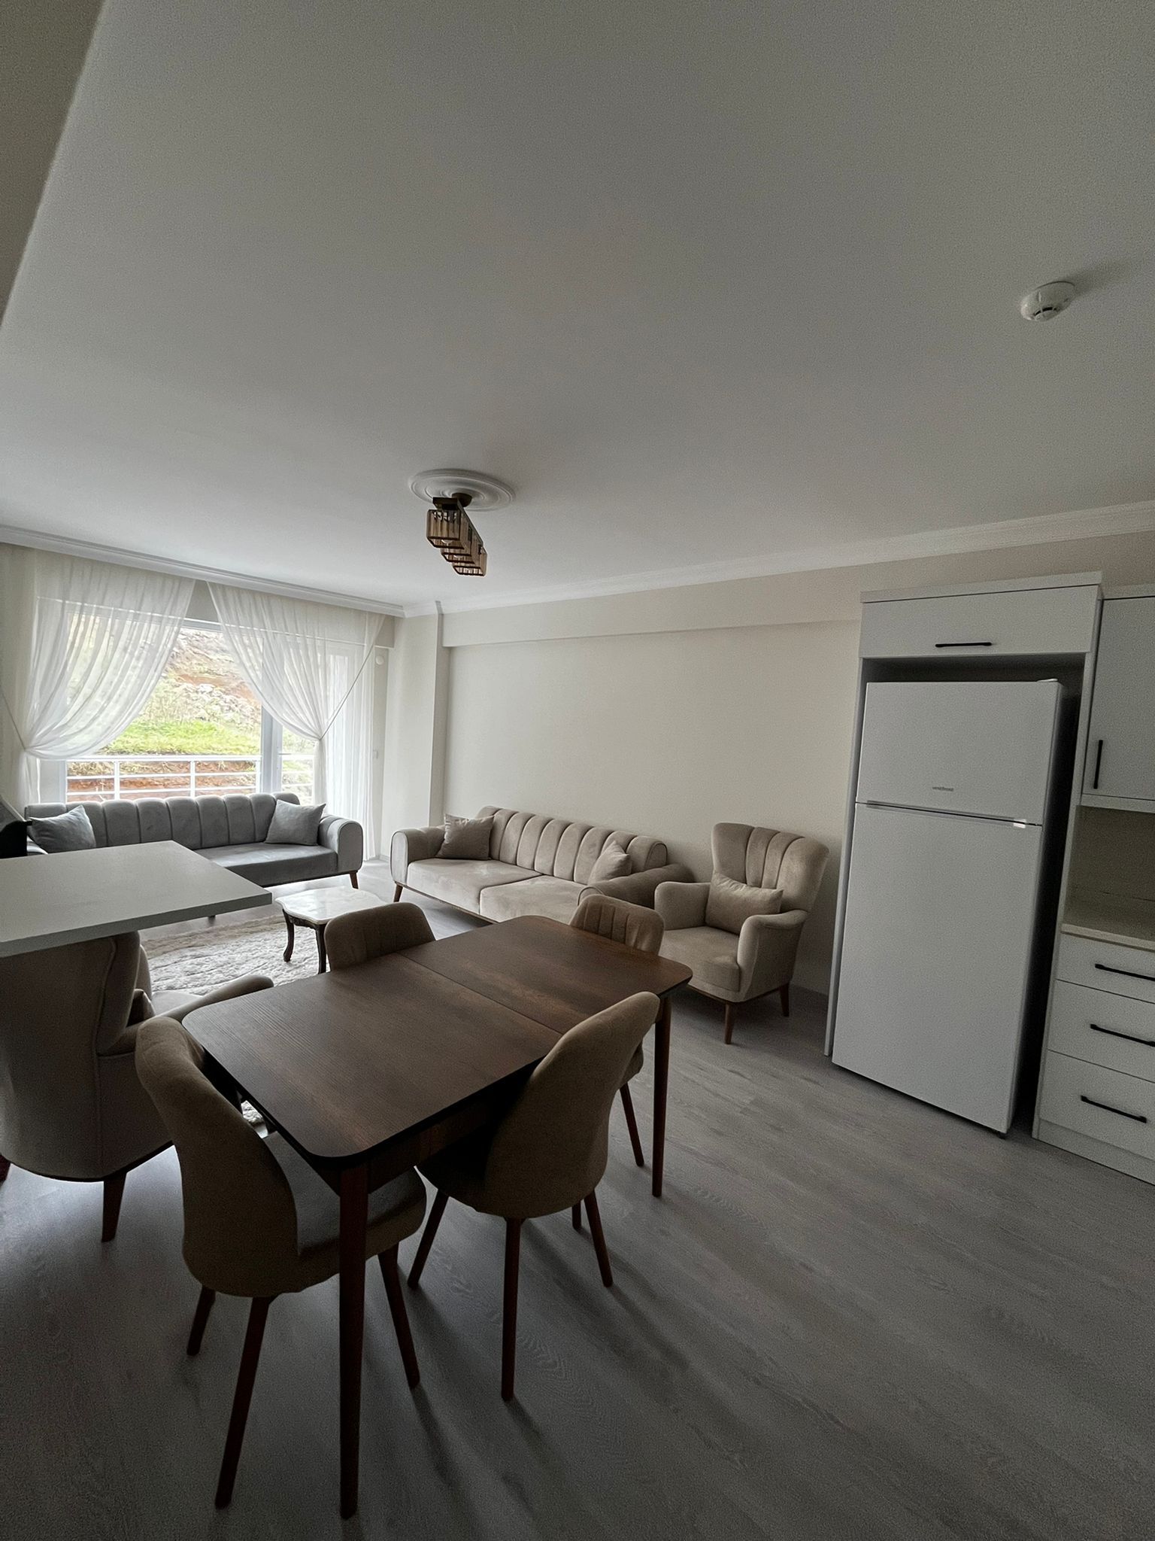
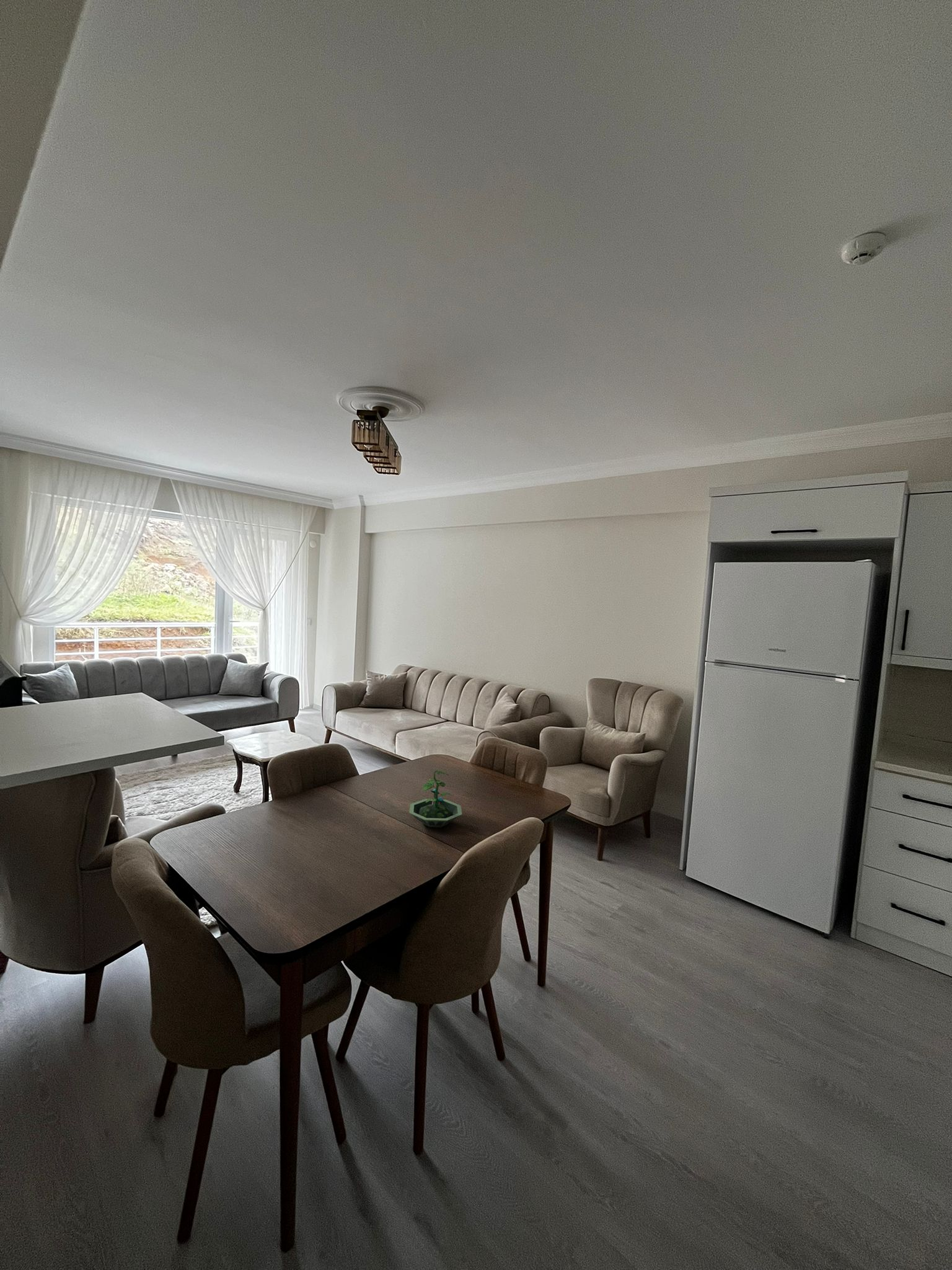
+ terrarium [408,770,462,828]
